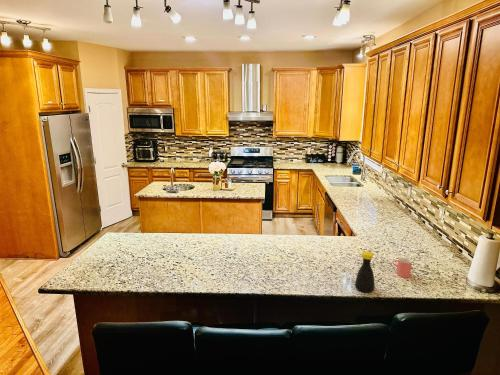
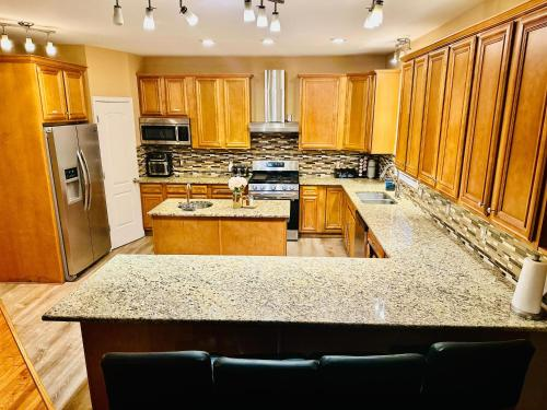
- cup [391,257,413,279]
- bottle [354,250,375,293]
